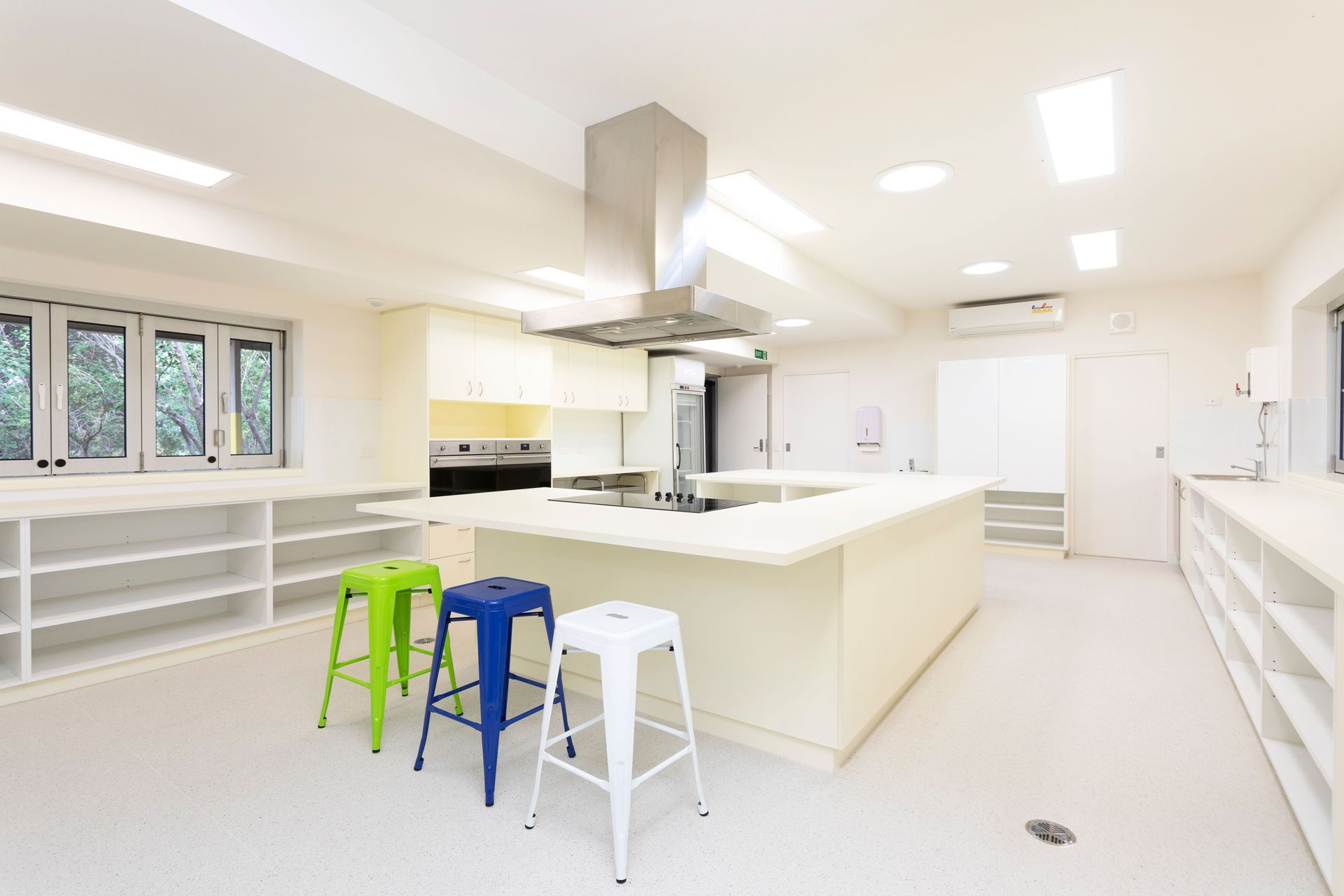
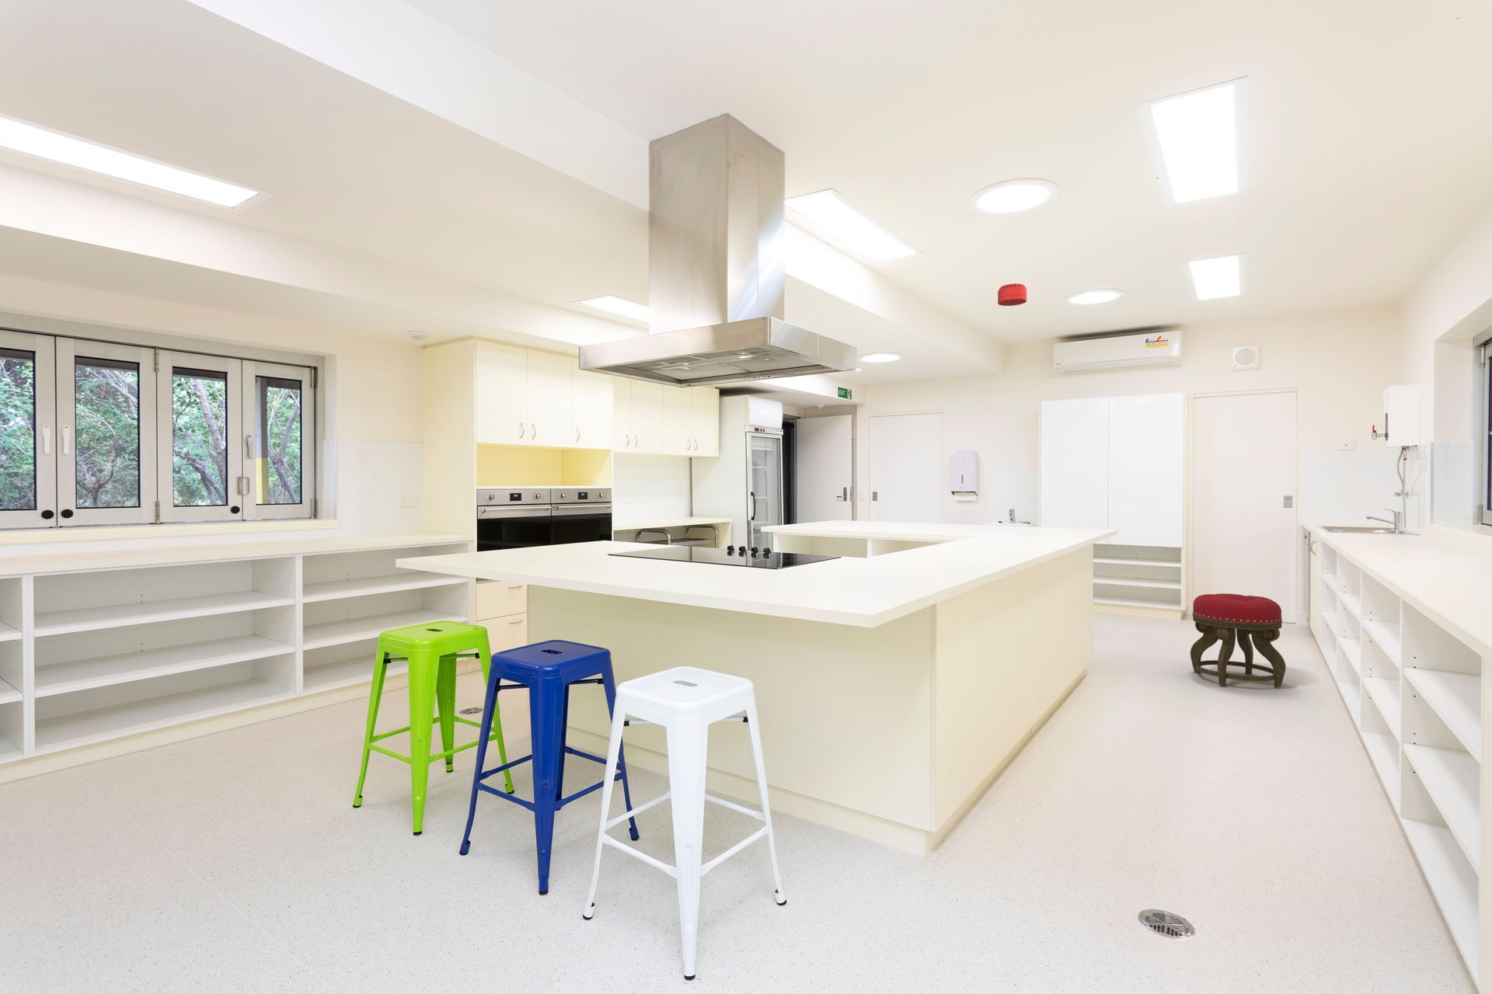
+ smoke detector [997,283,1027,306]
+ stool [1190,592,1287,688]
